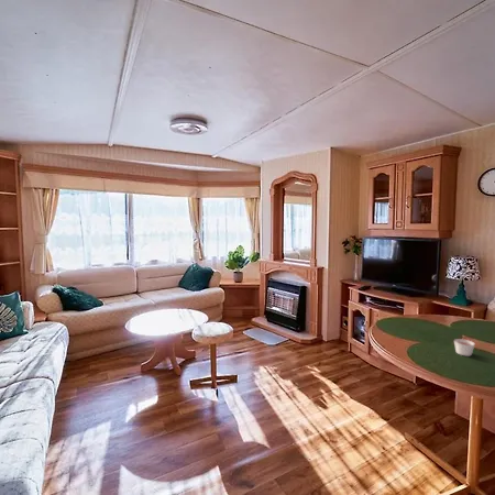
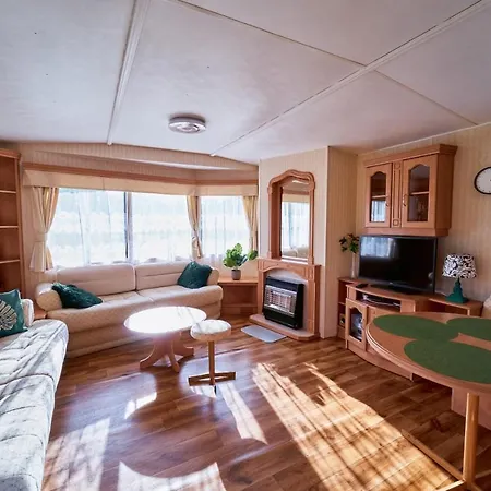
- candle [453,338,475,358]
